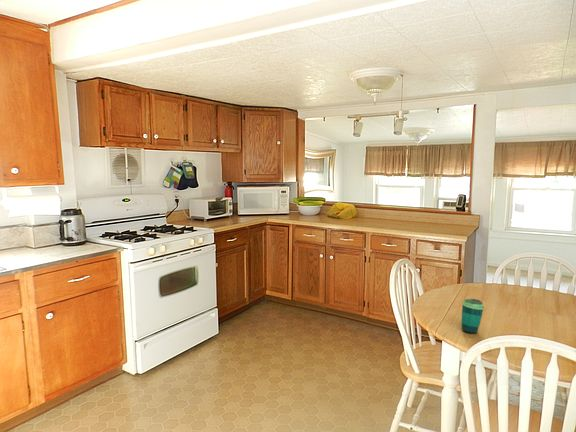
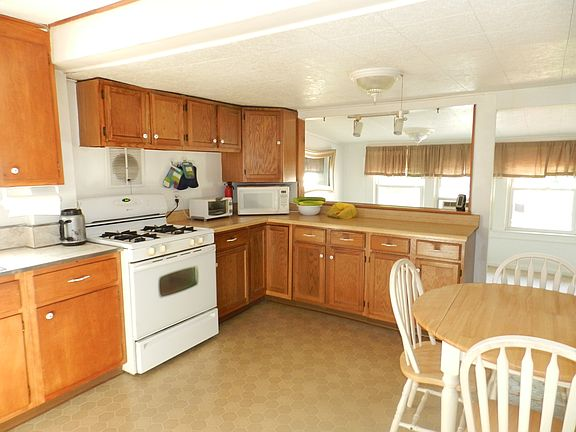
- cup [460,298,485,334]
